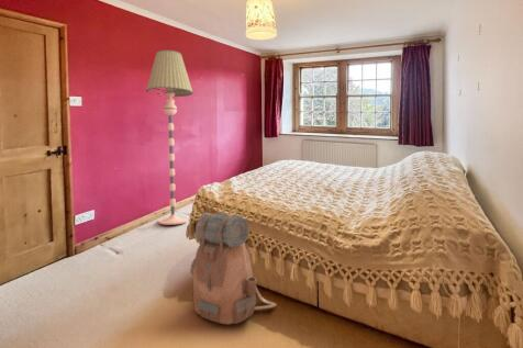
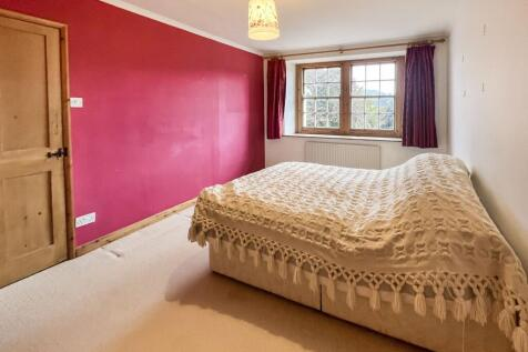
- floor lamp [145,48,194,226]
- backpack [189,212,278,325]
